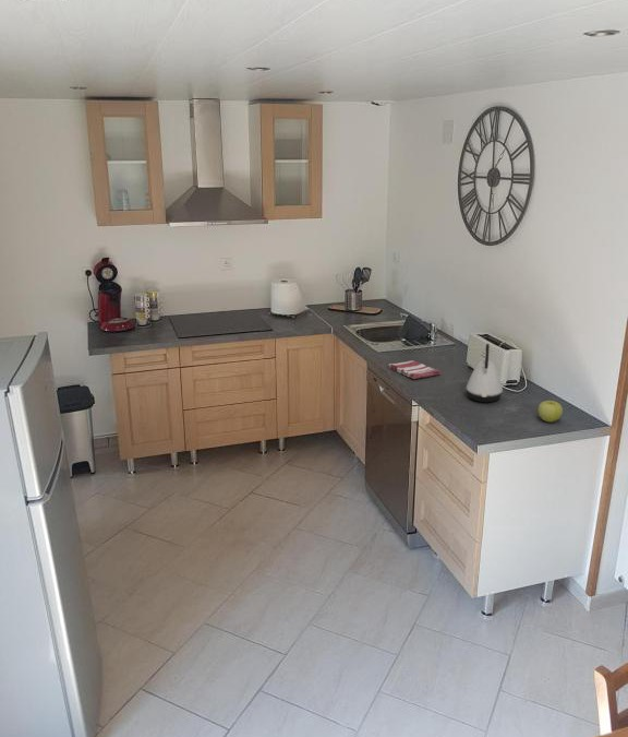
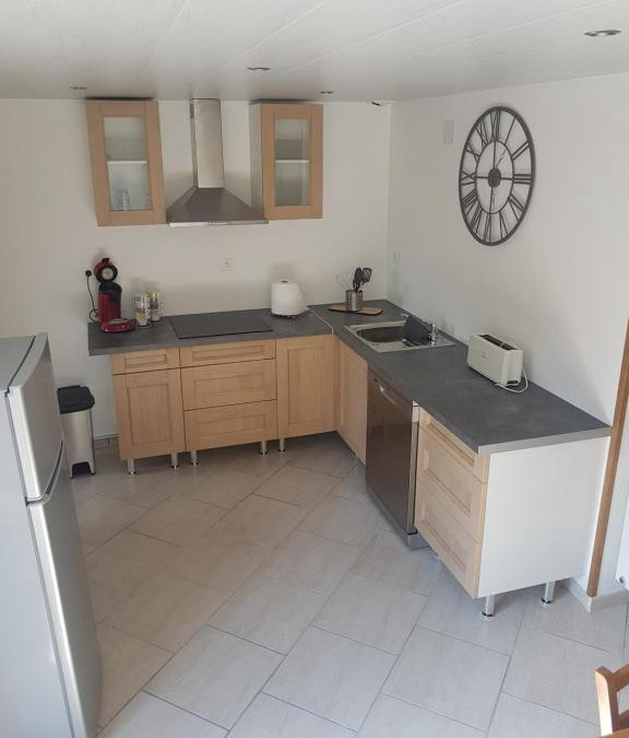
- apple [538,400,564,423]
- kettle [466,343,504,403]
- dish towel [387,359,443,380]
